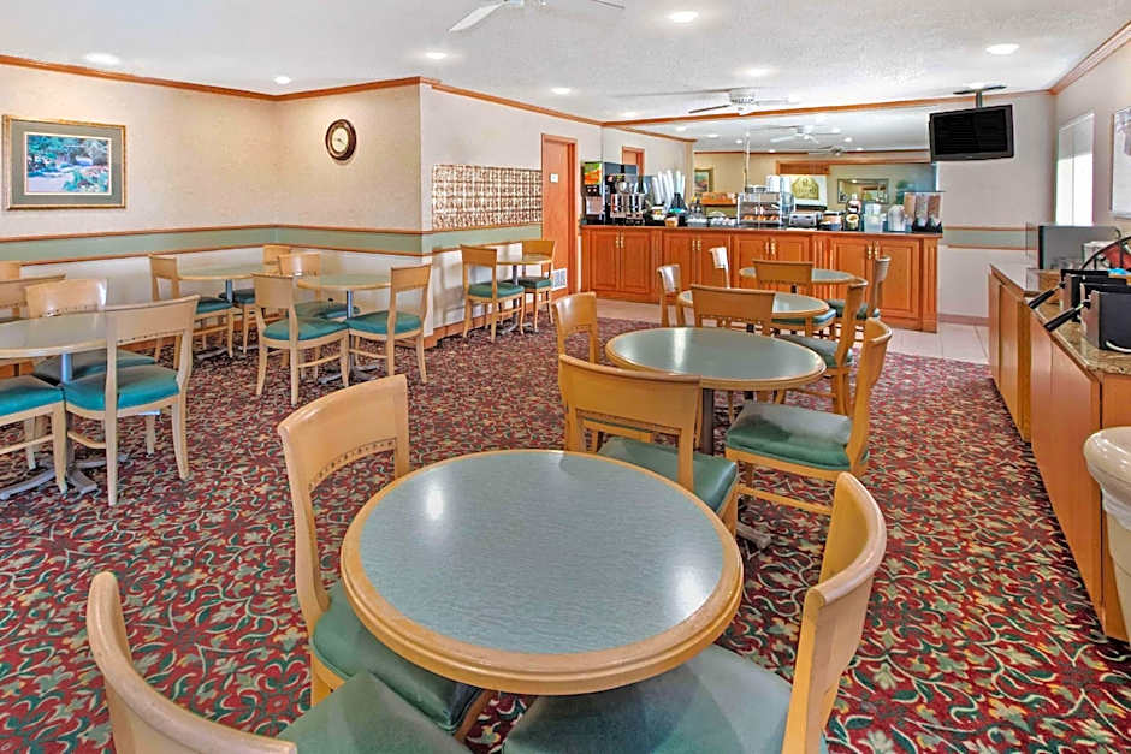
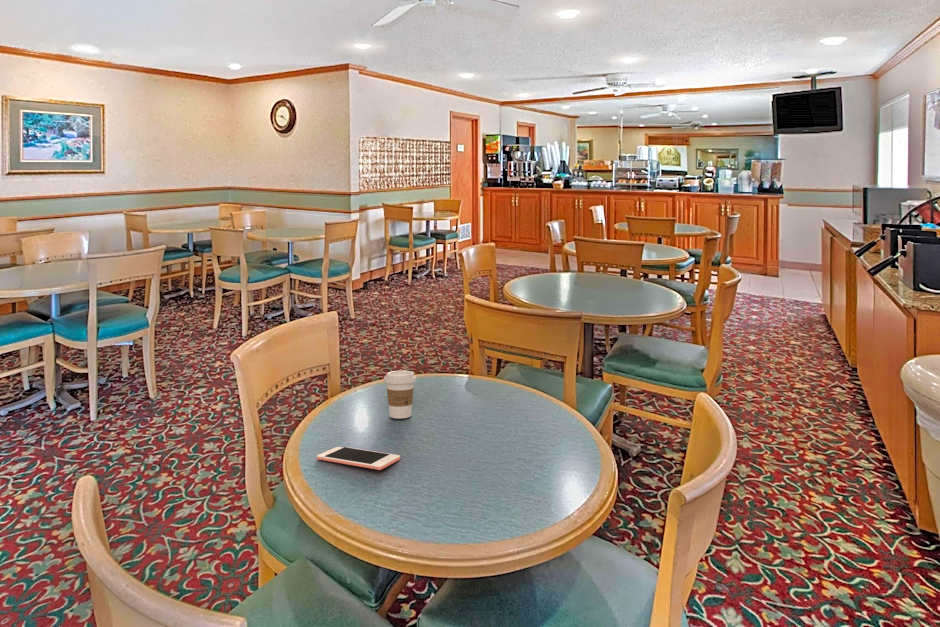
+ cell phone [316,446,401,471]
+ coffee cup [383,370,417,420]
